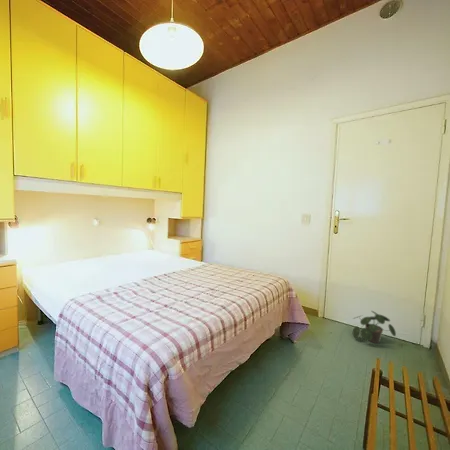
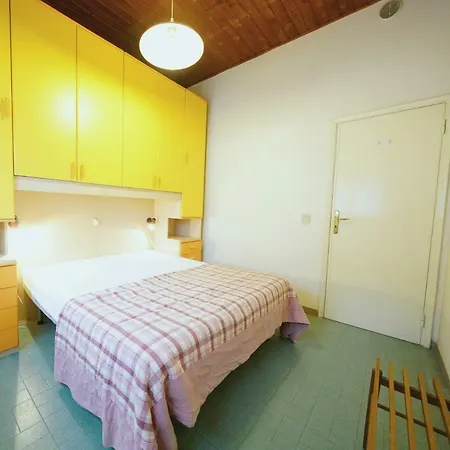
- potted plant [352,310,397,344]
